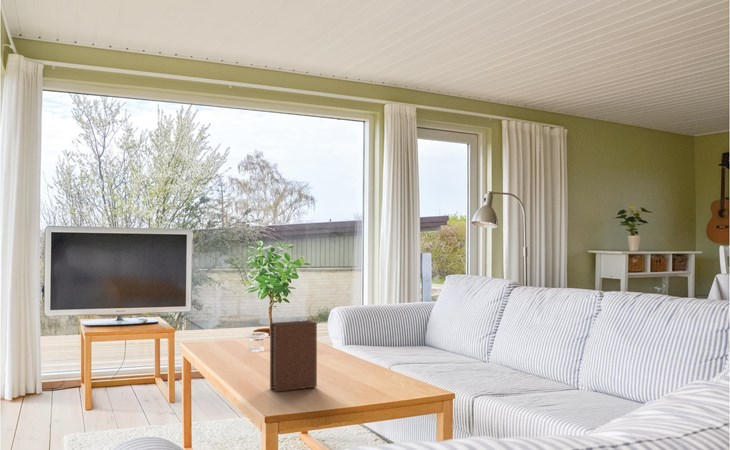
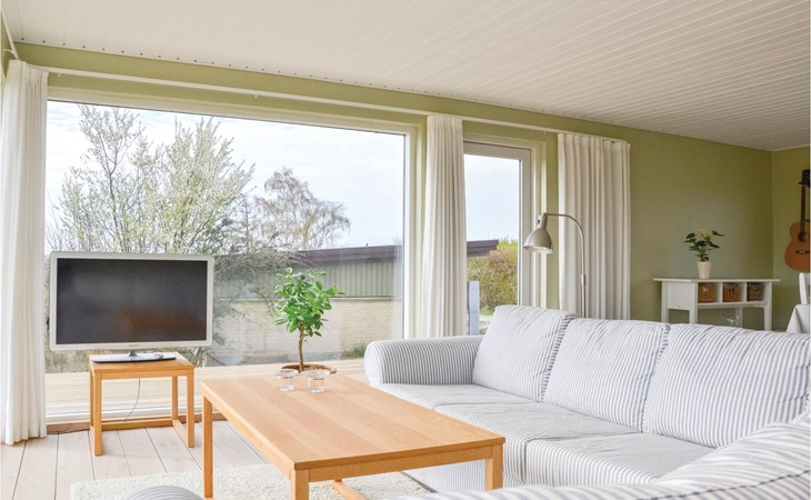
- book [269,319,318,393]
